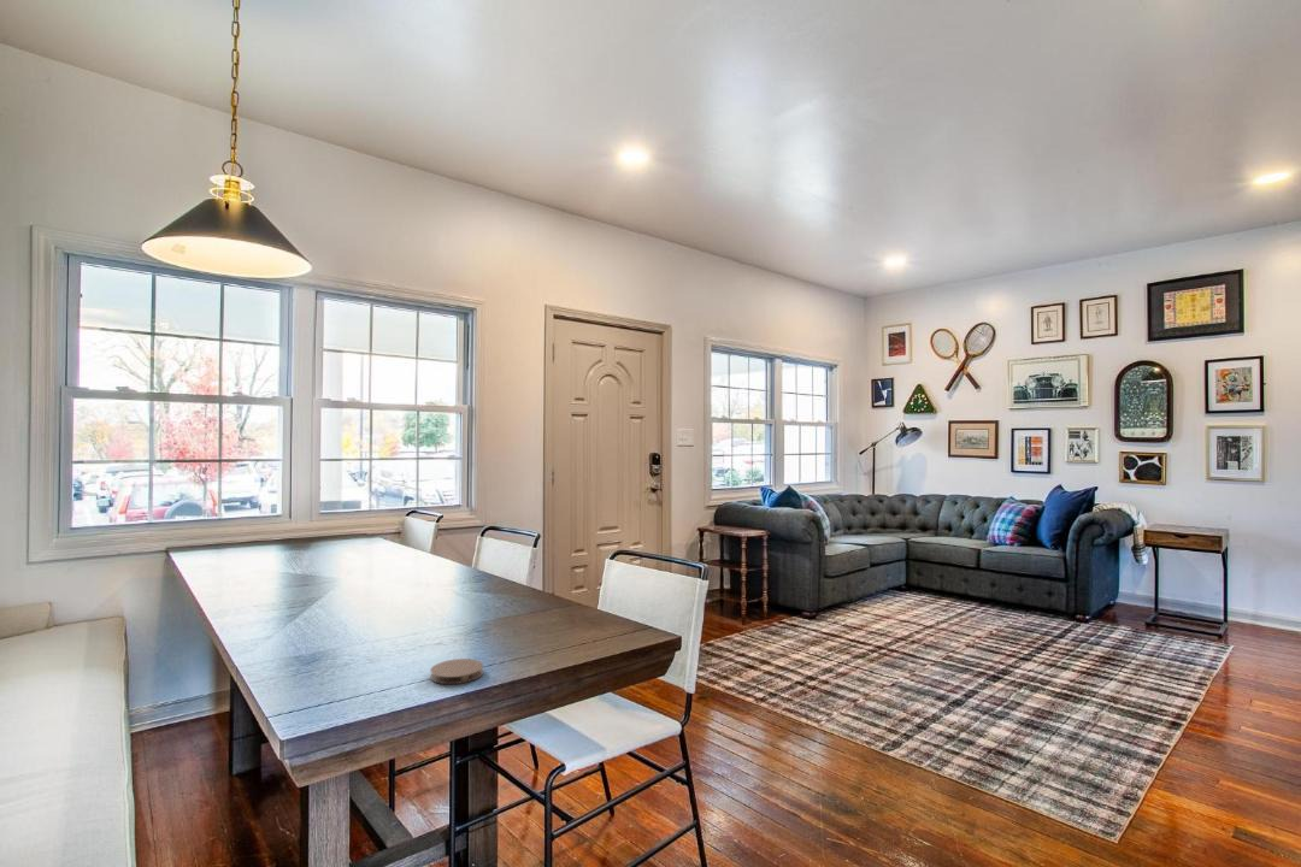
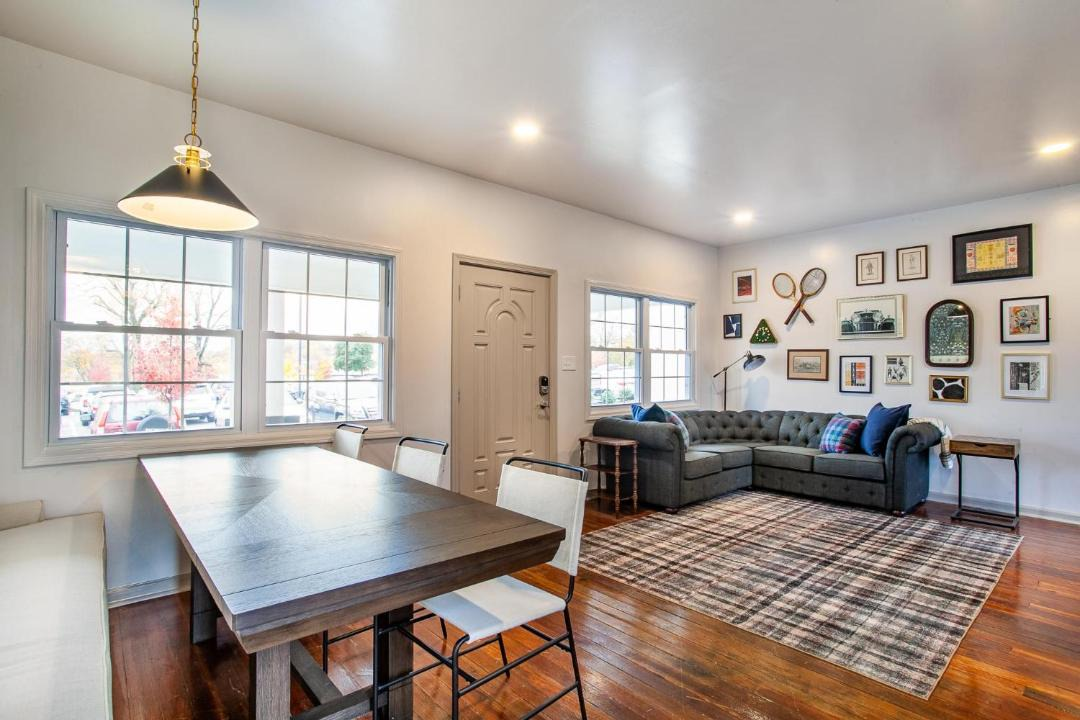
- coaster [429,657,484,685]
